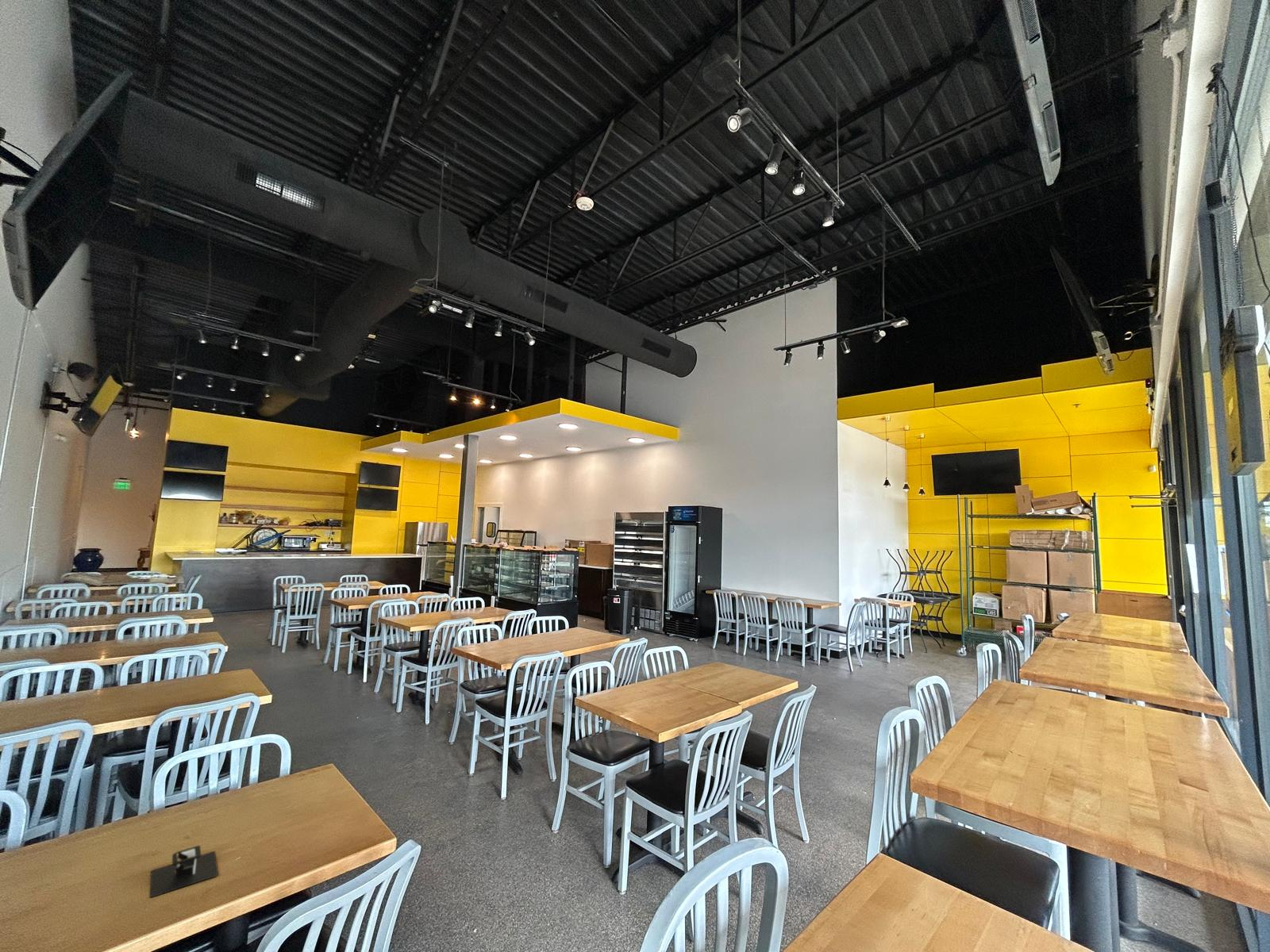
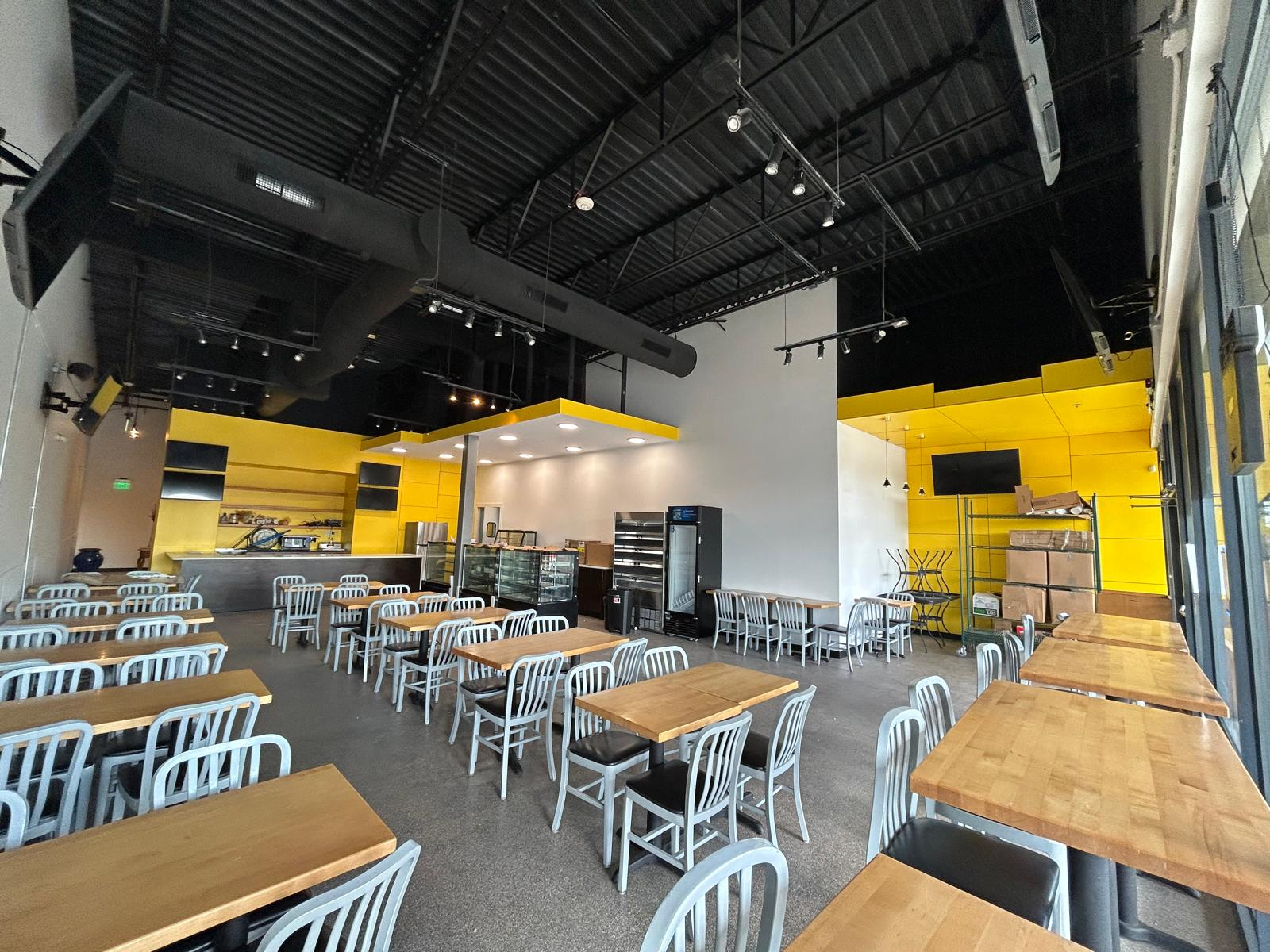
- architectural model [150,845,219,898]
